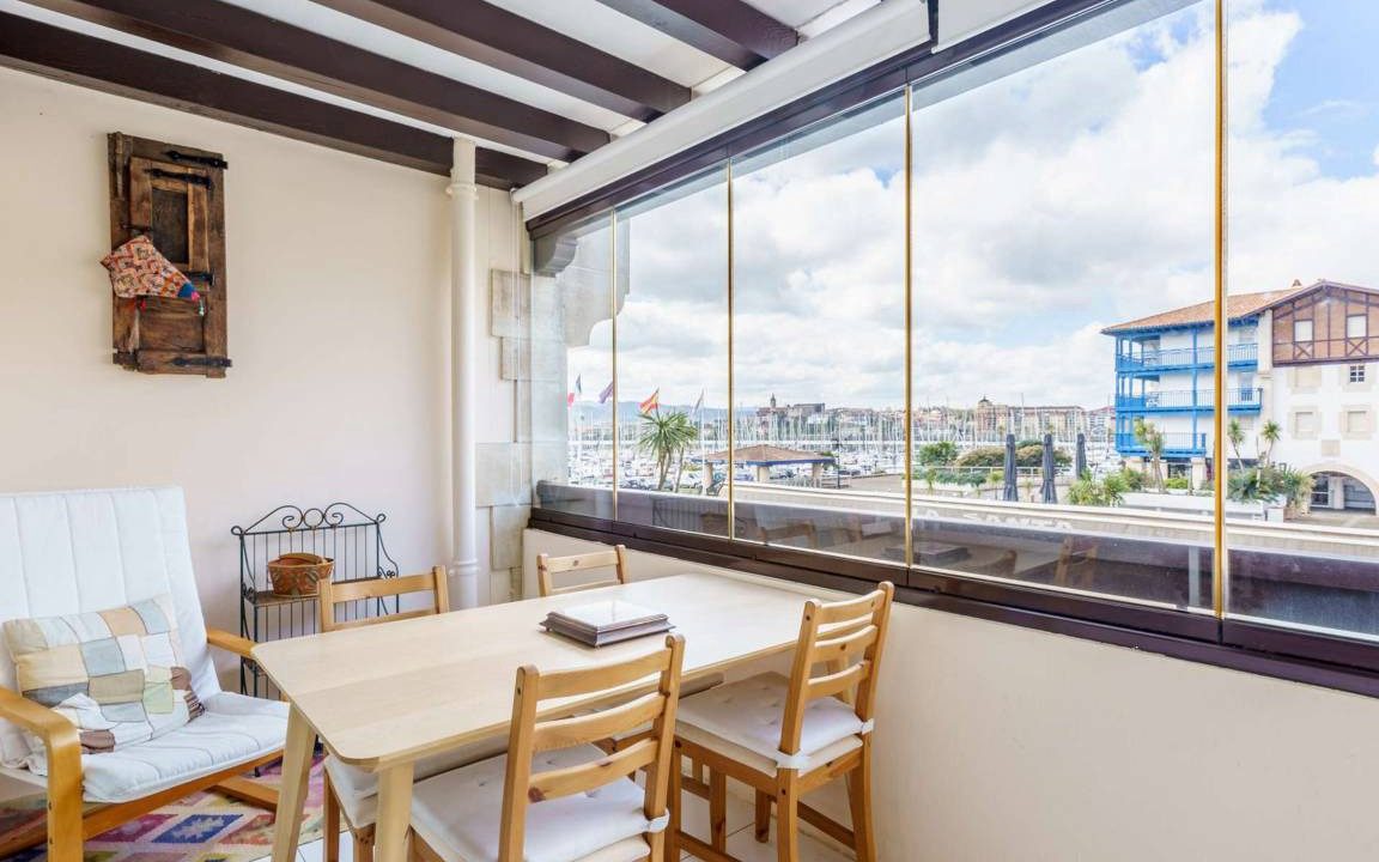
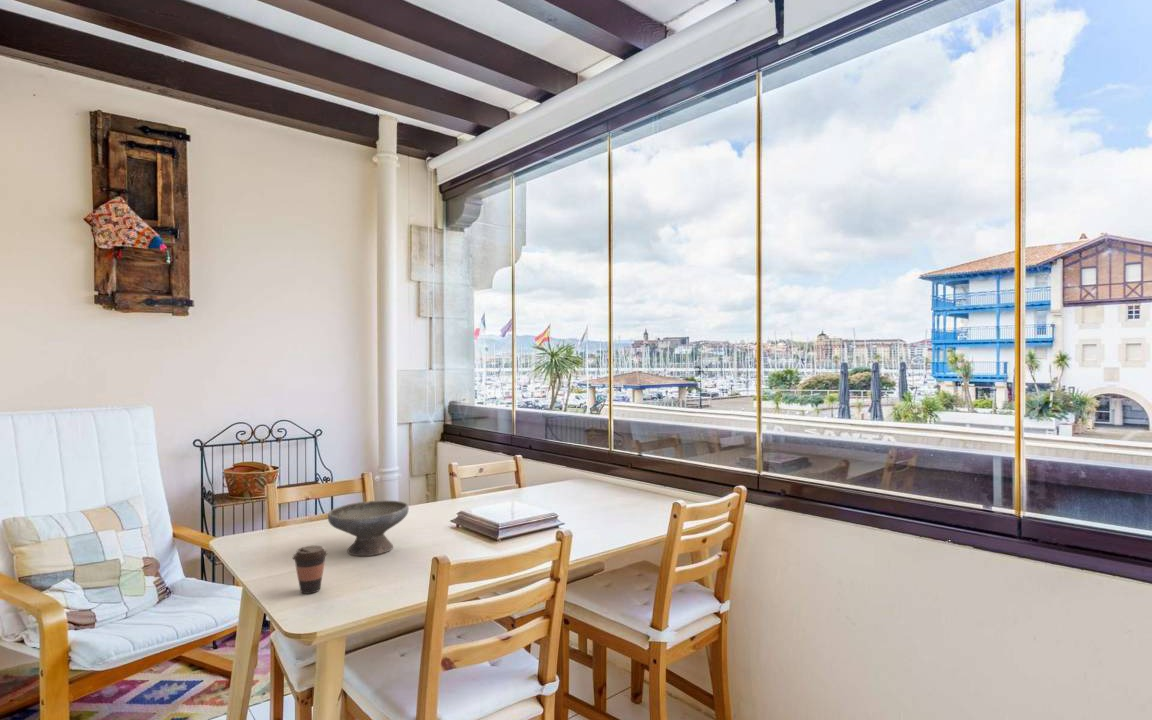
+ bowl [327,499,410,557]
+ coffee cup [292,545,328,595]
